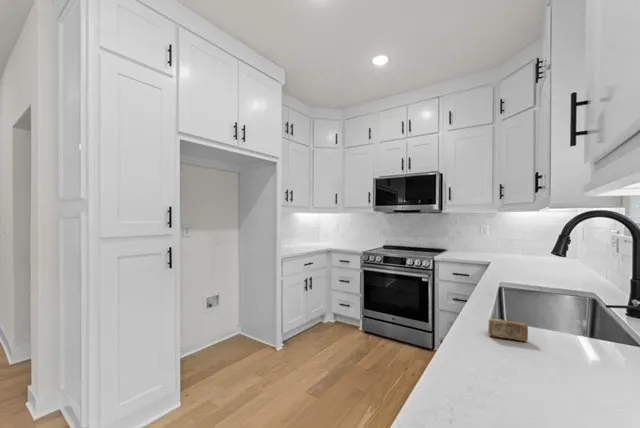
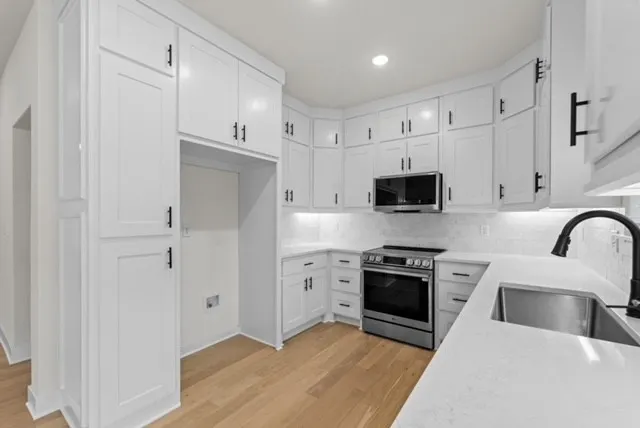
- soap bar [487,318,529,342]
